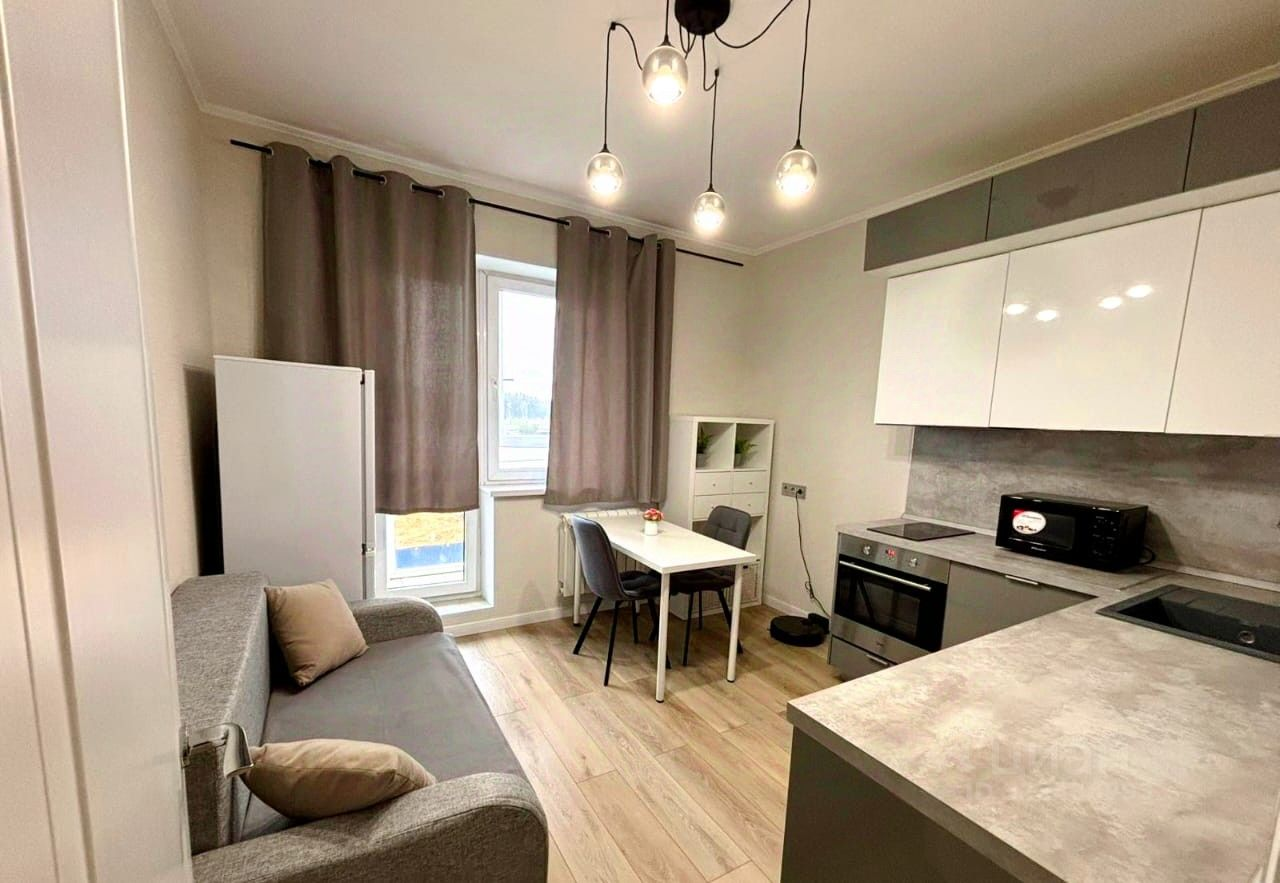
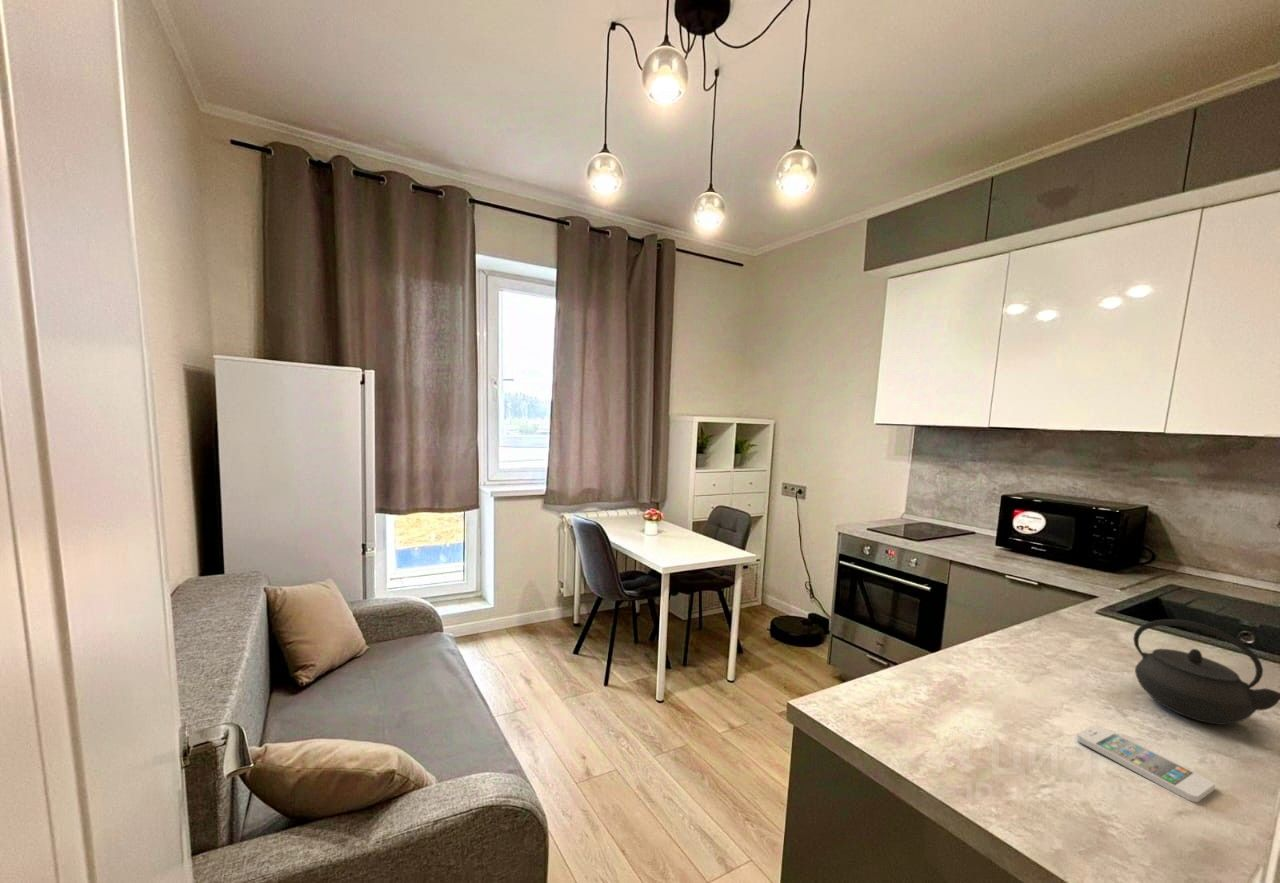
+ smartphone [1075,724,1216,803]
+ kettle [1132,618,1280,726]
